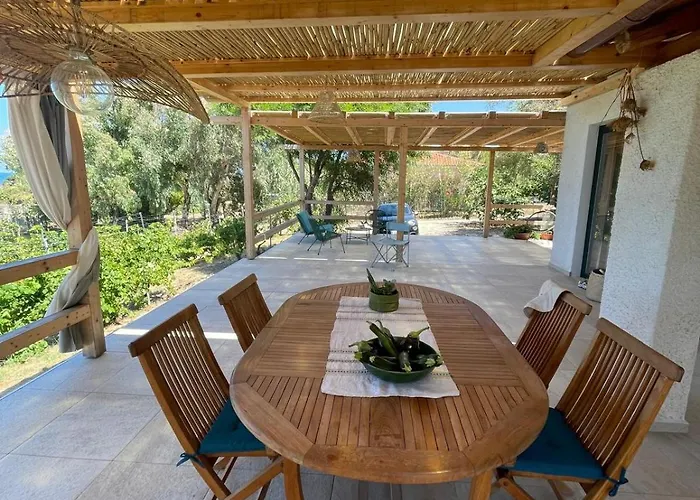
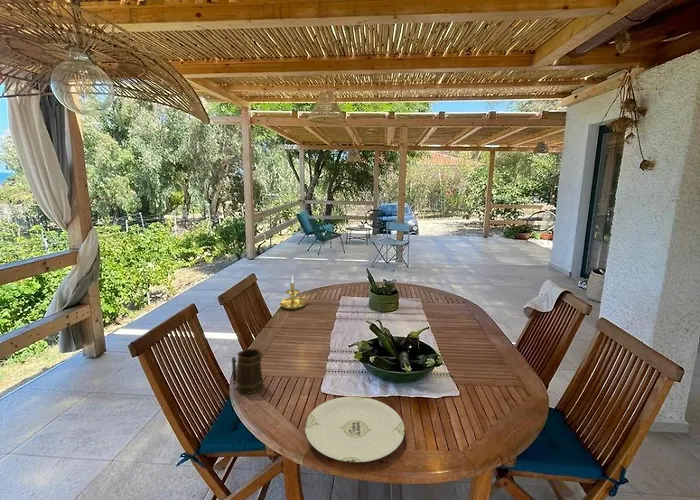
+ plate [304,396,406,463]
+ mug [231,348,264,395]
+ candle holder [278,274,307,310]
